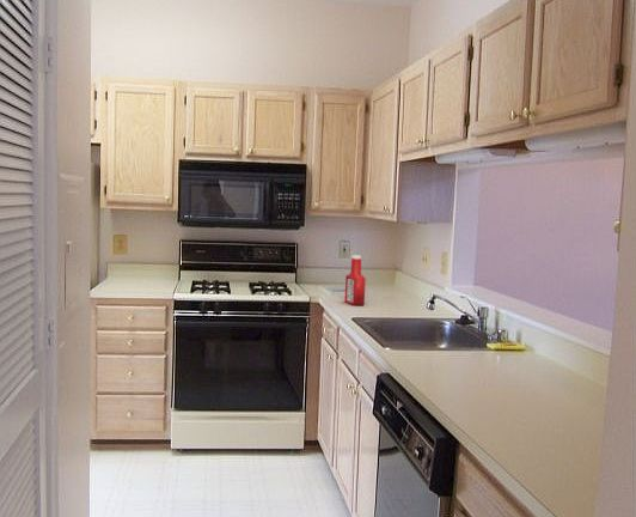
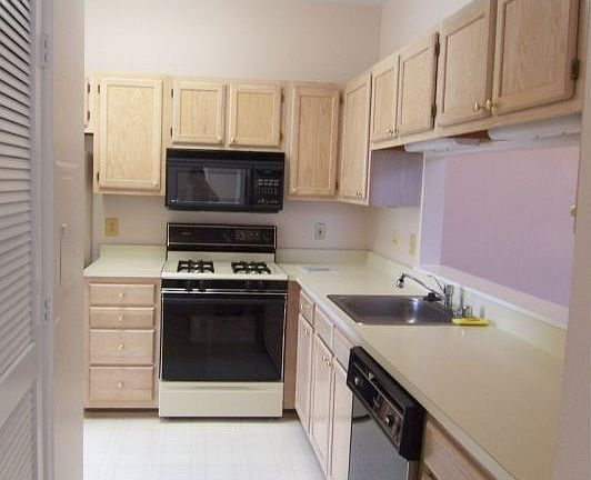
- soap bottle [344,254,367,306]
